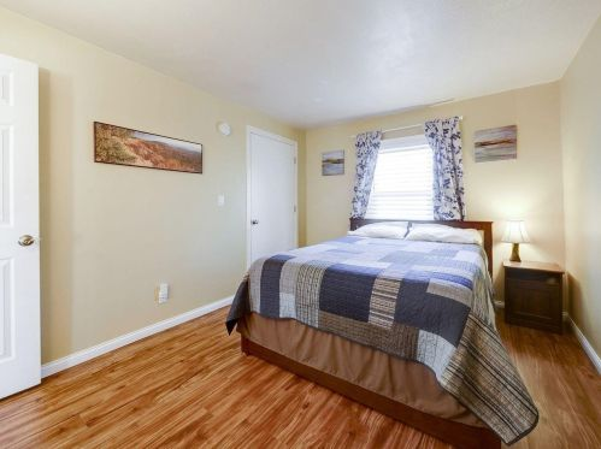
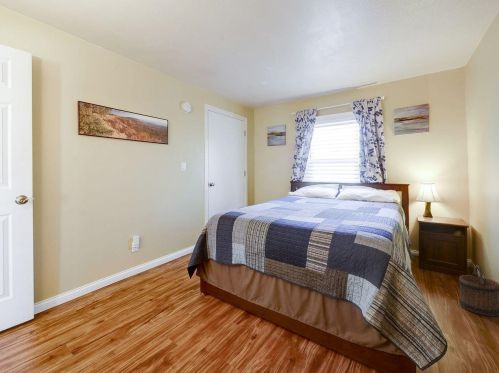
+ bucket [458,264,499,317]
